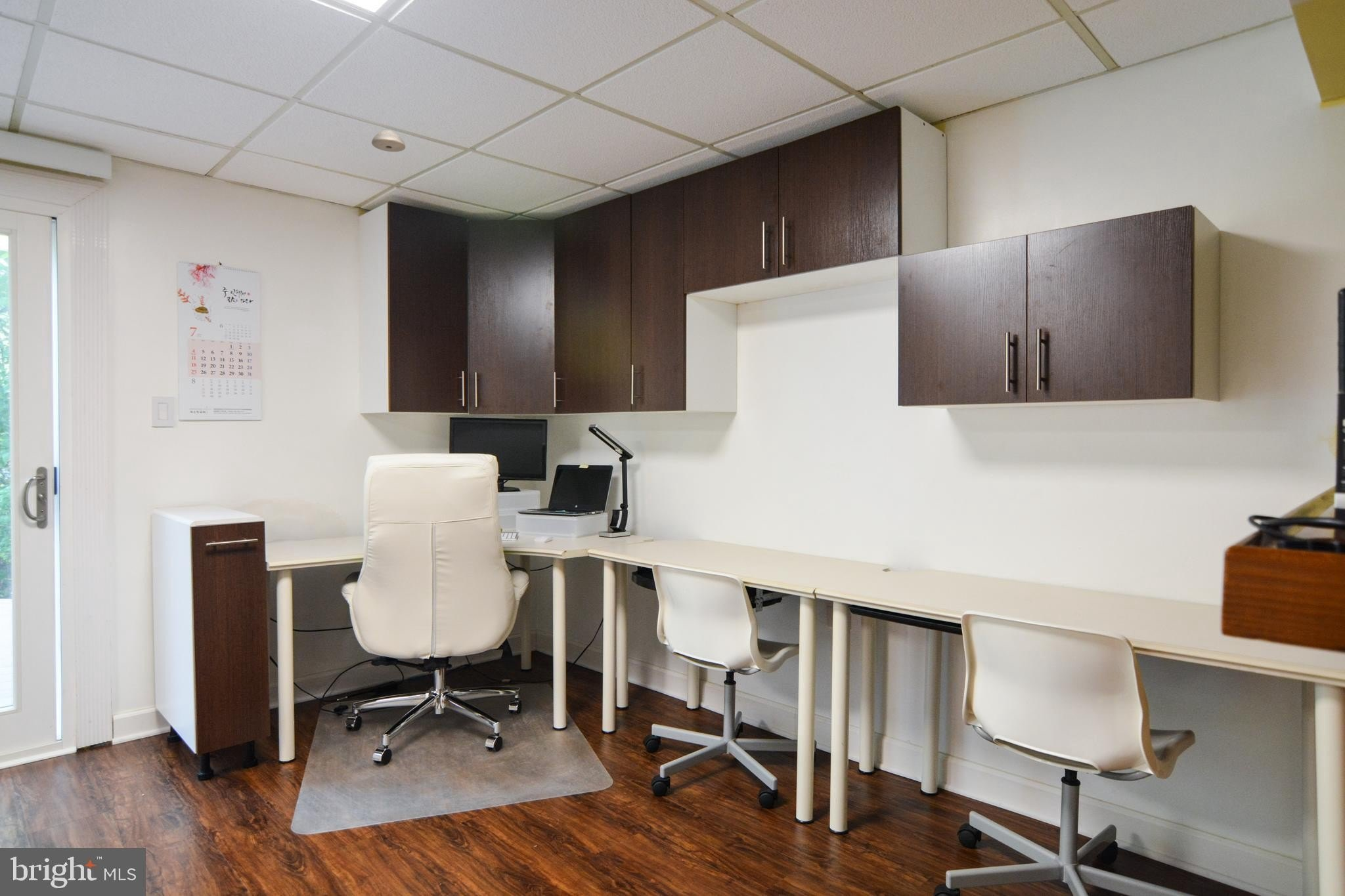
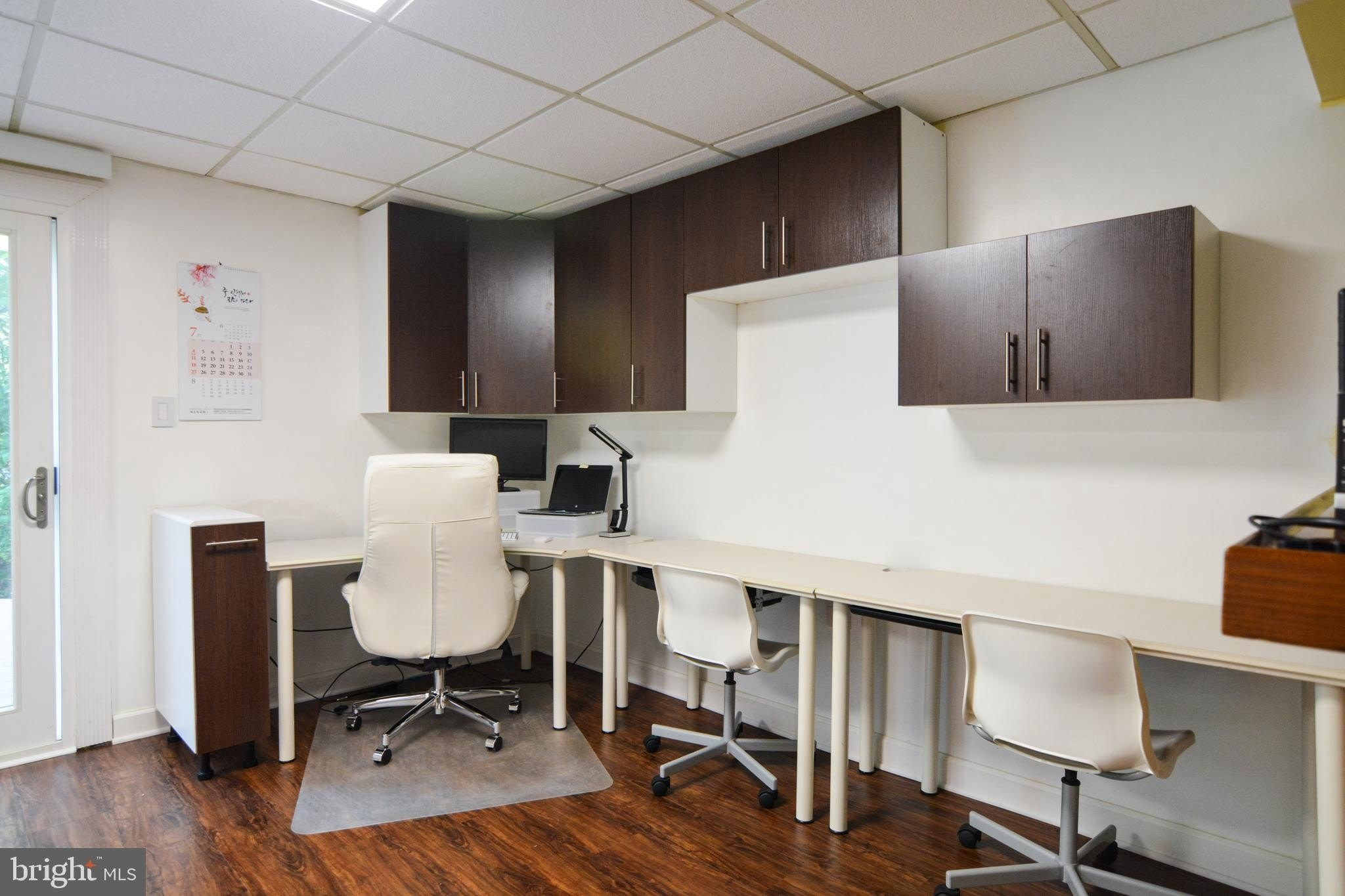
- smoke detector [371,129,406,152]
